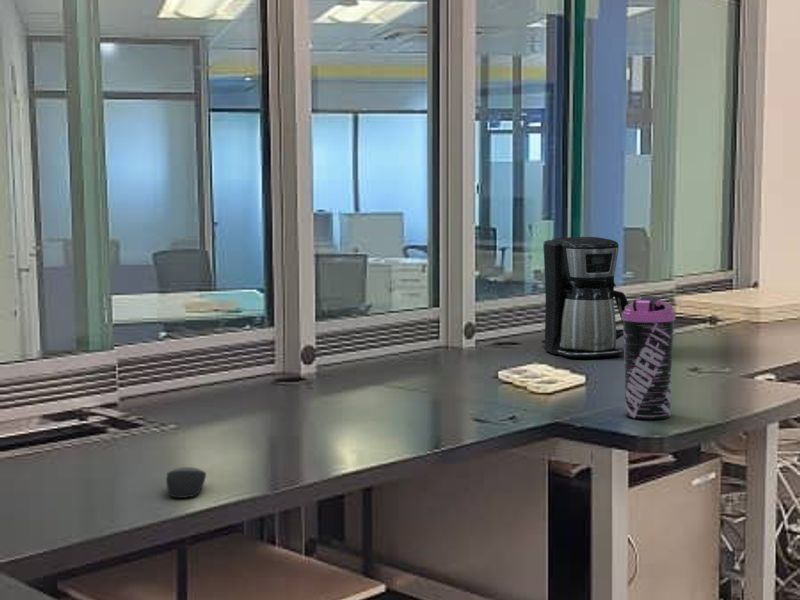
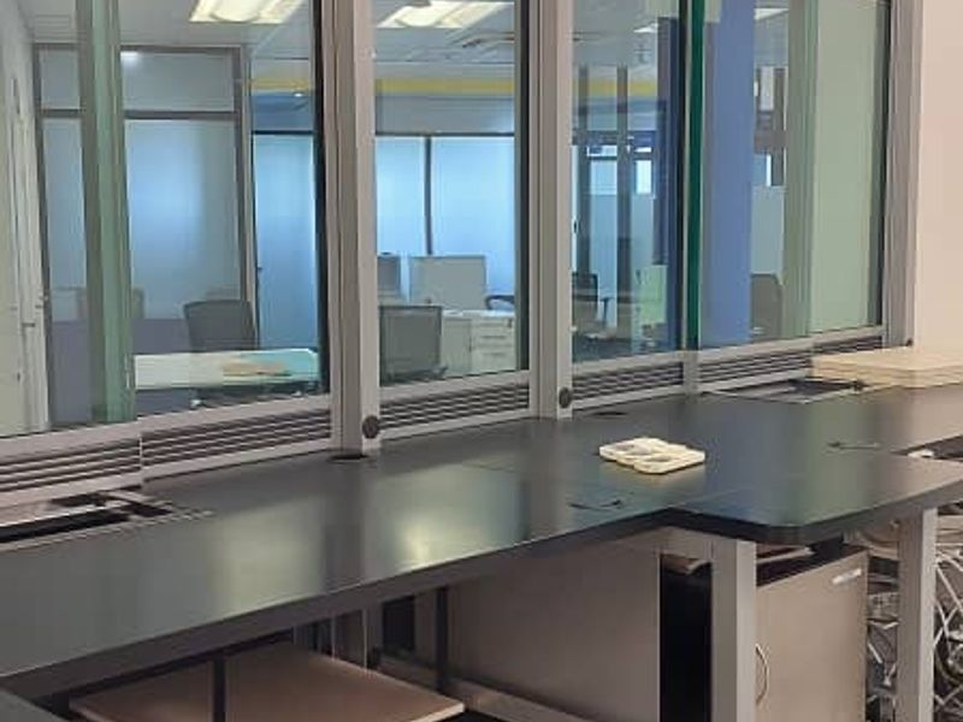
- water bottle [620,295,677,420]
- coffee maker [541,236,629,359]
- computer mouse [165,466,207,499]
